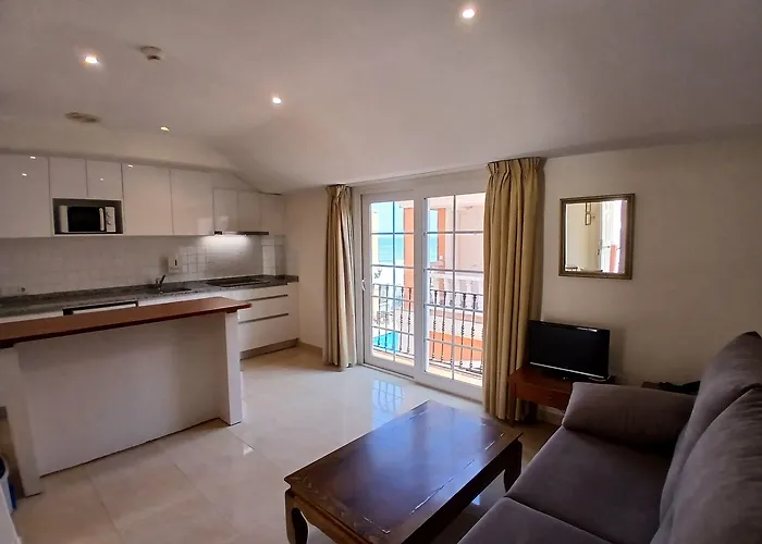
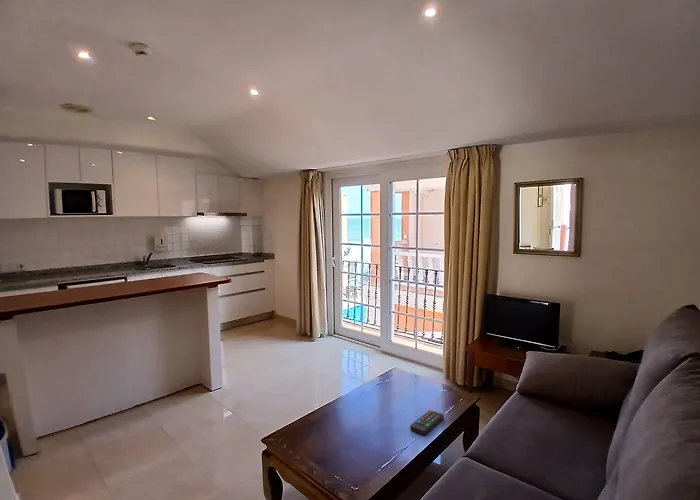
+ remote control [409,409,445,436]
